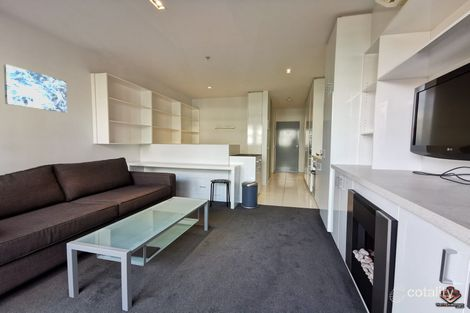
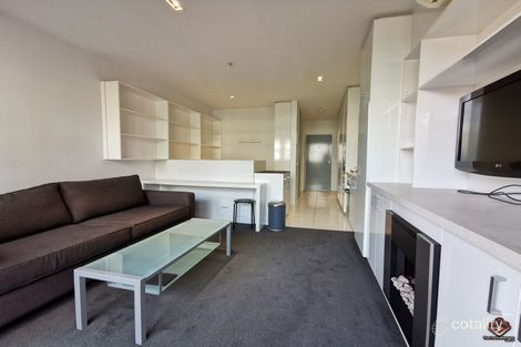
- wall art [3,63,68,113]
